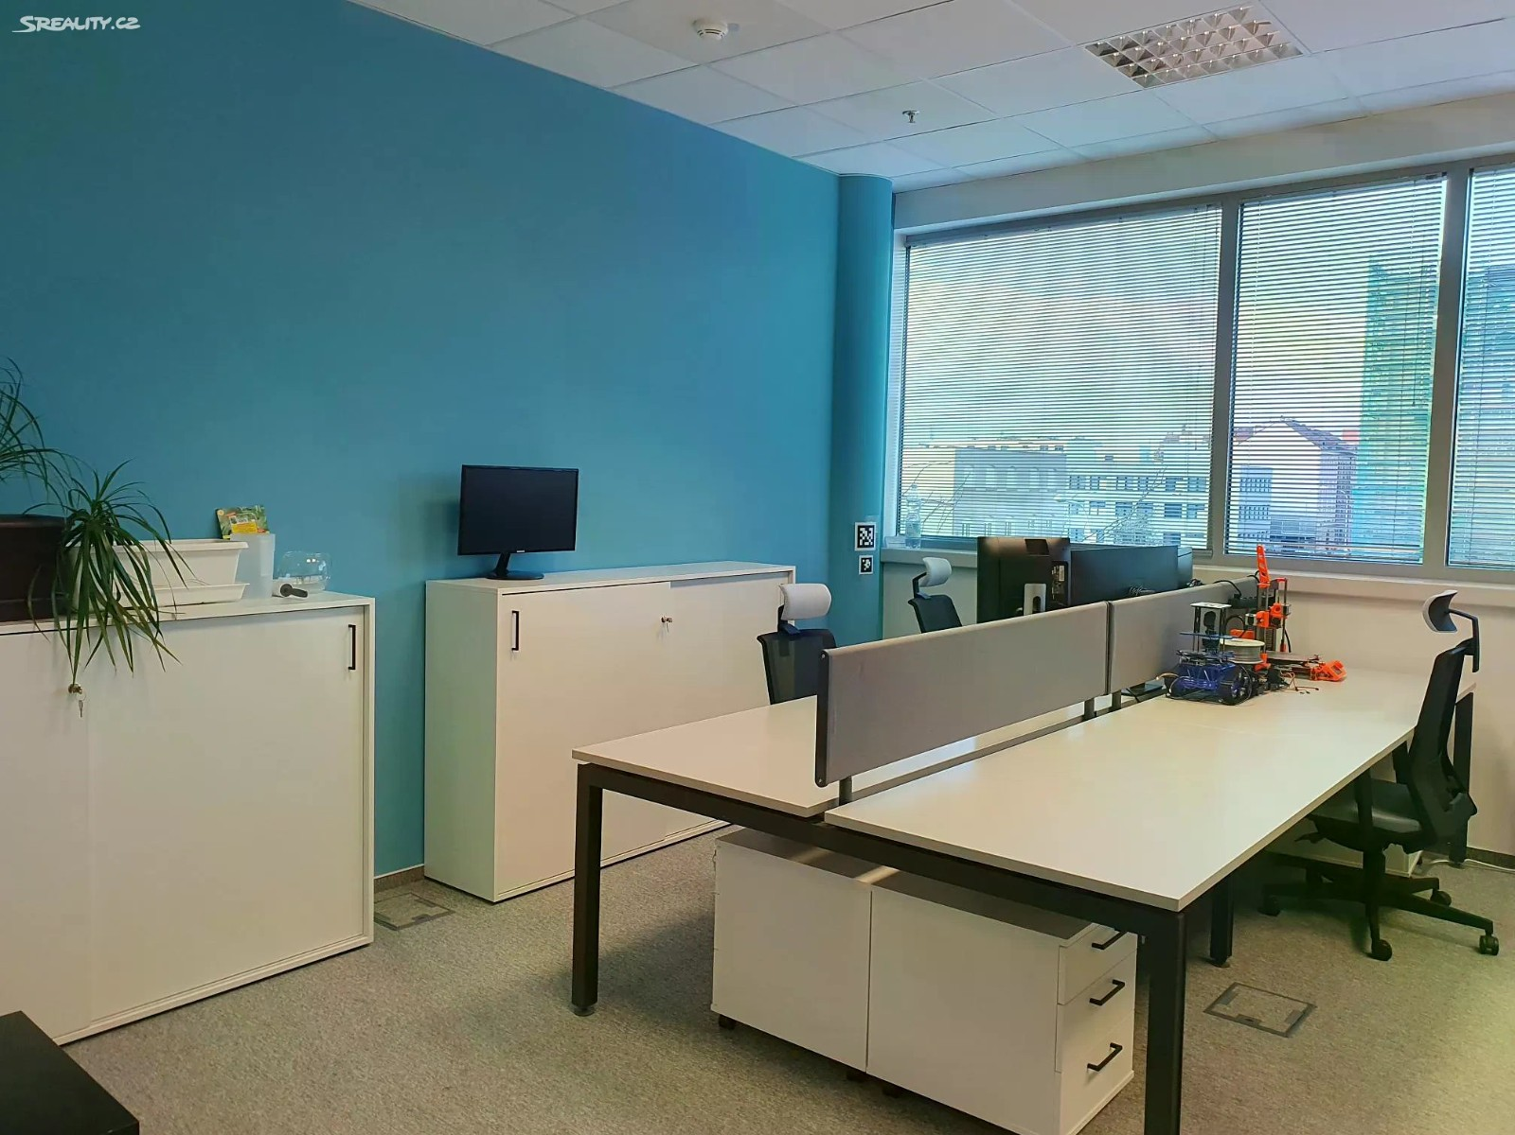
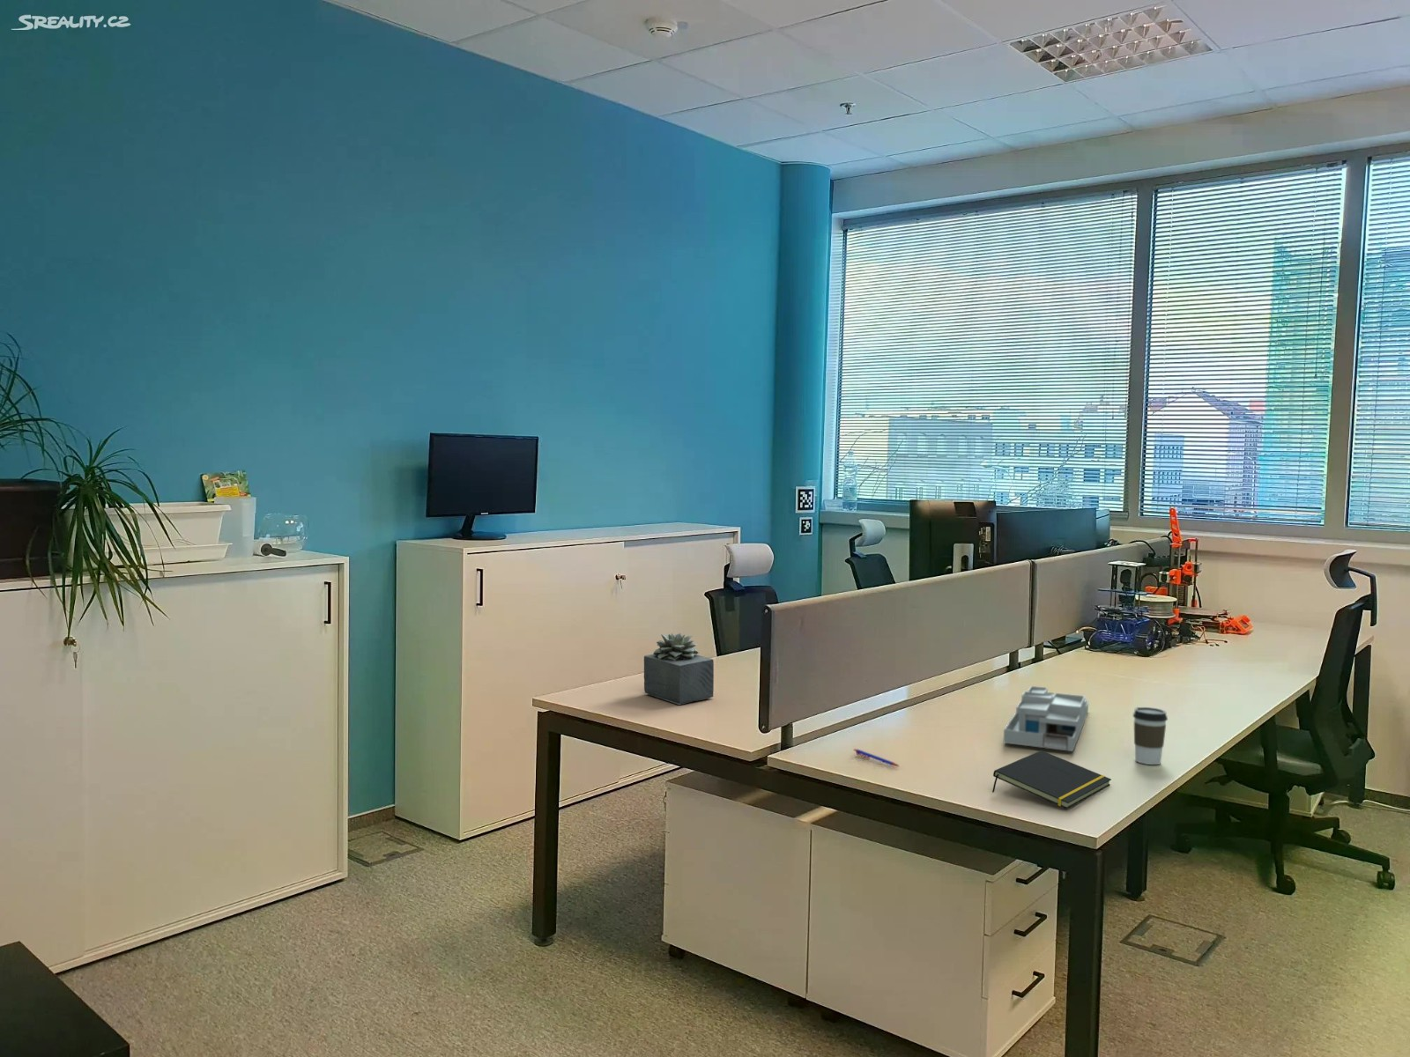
+ succulent plant [643,633,715,705]
+ coffee cup [1132,706,1169,765]
+ desk organizer [1003,685,1089,753]
+ notepad [991,749,1112,809]
+ pen [853,748,900,767]
